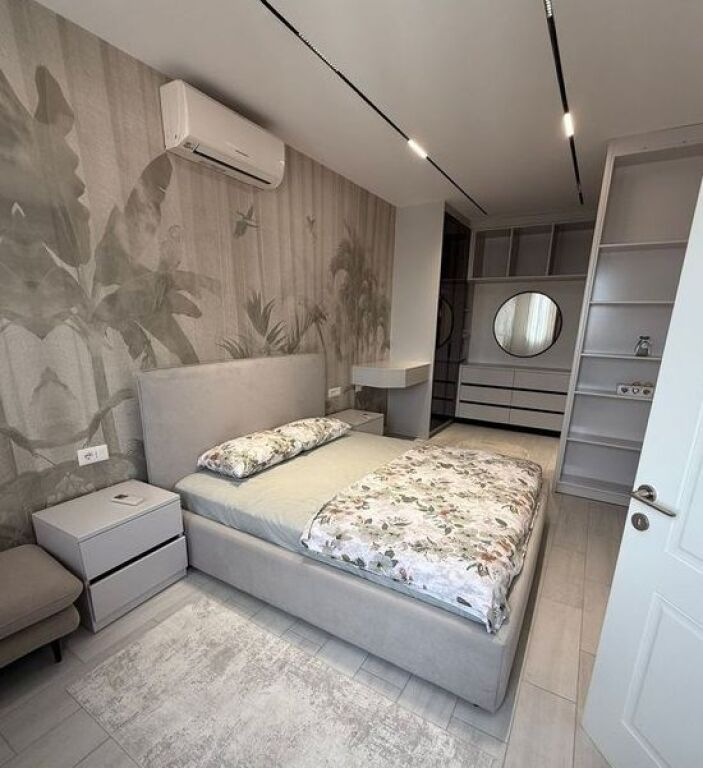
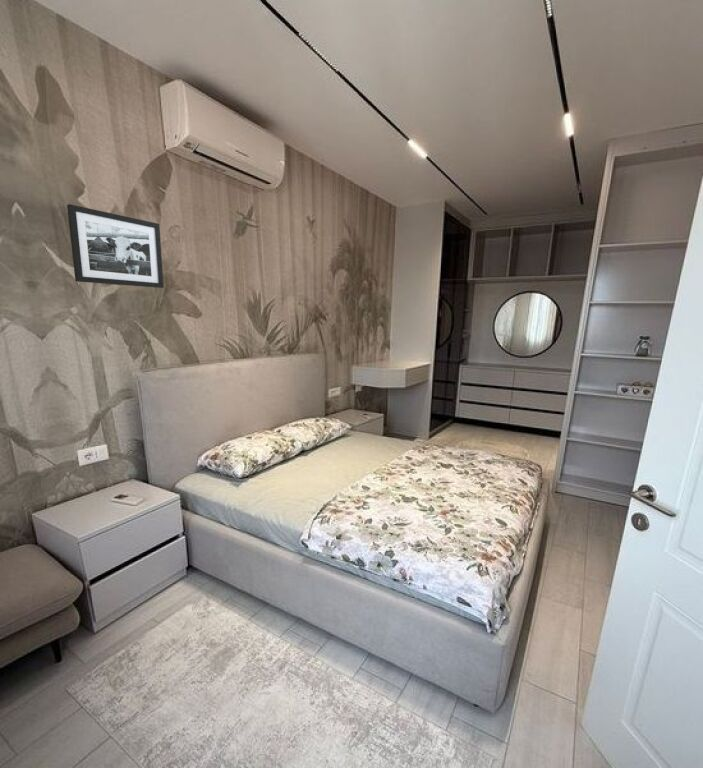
+ picture frame [66,203,165,289]
